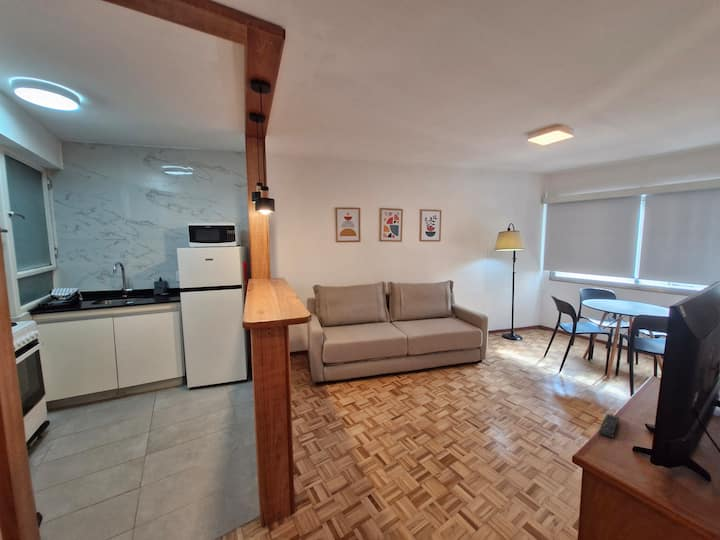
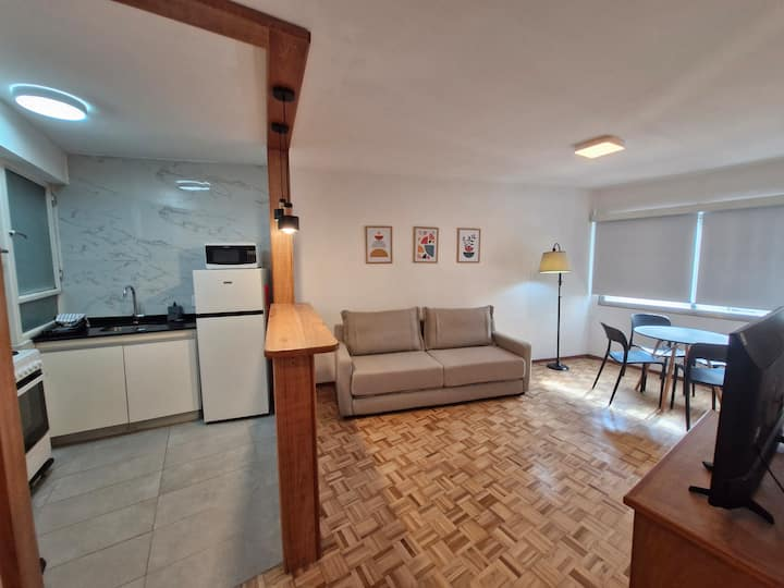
- remote control [598,413,621,439]
